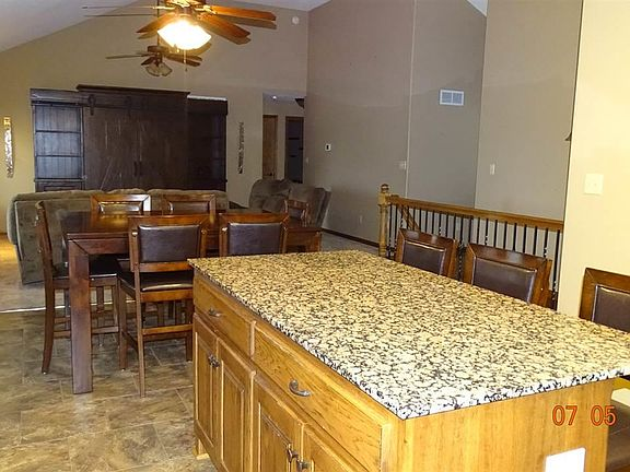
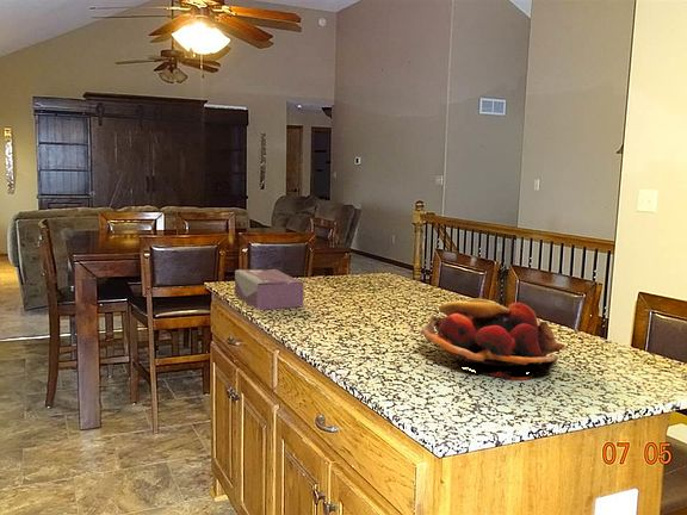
+ fruit basket [419,298,567,381]
+ tissue box [234,268,305,311]
